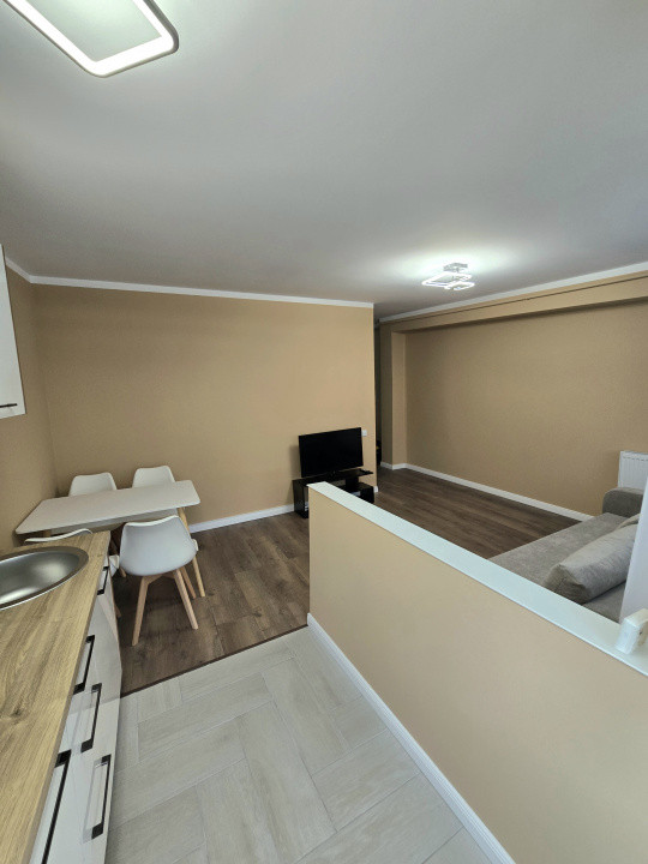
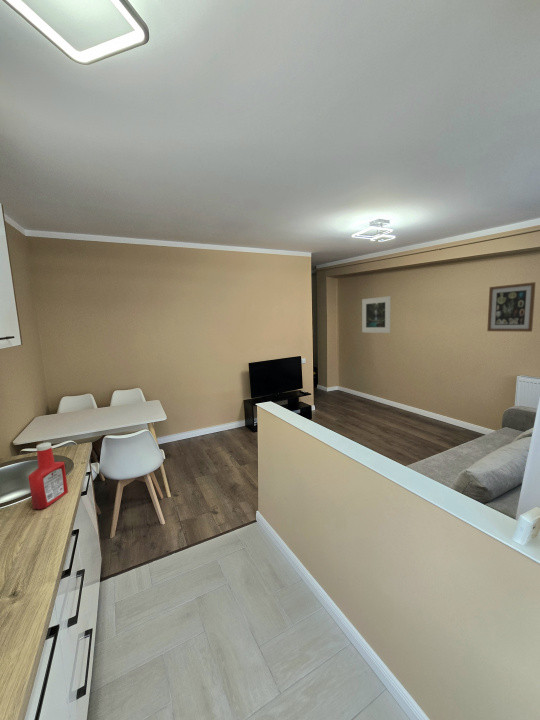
+ wall art [486,281,537,333]
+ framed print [361,295,392,334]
+ soap bottle [28,441,69,510]
